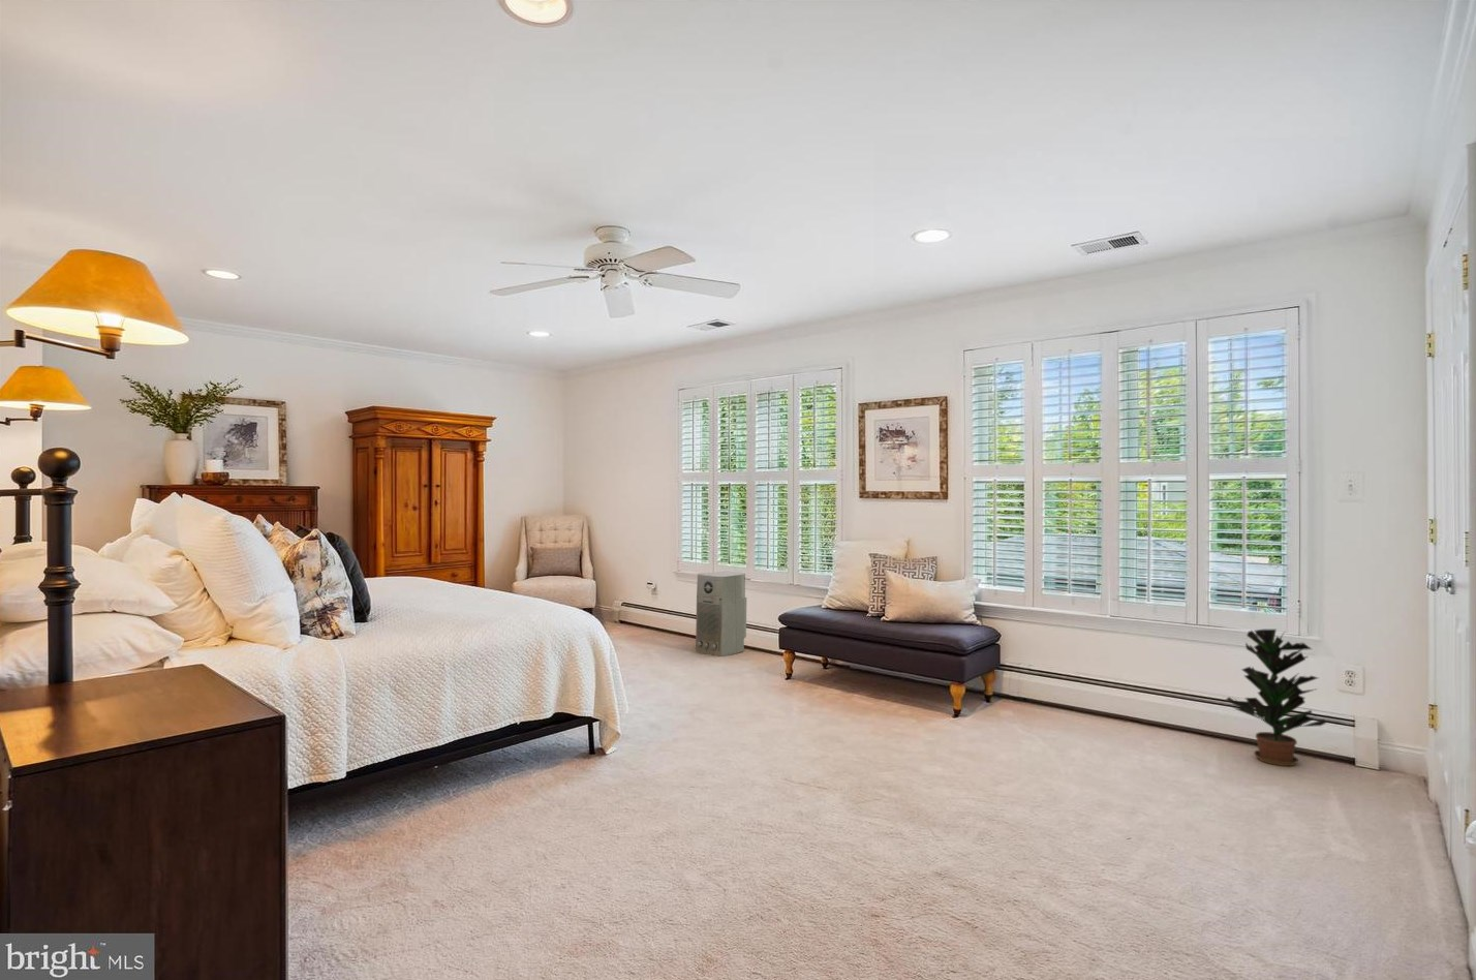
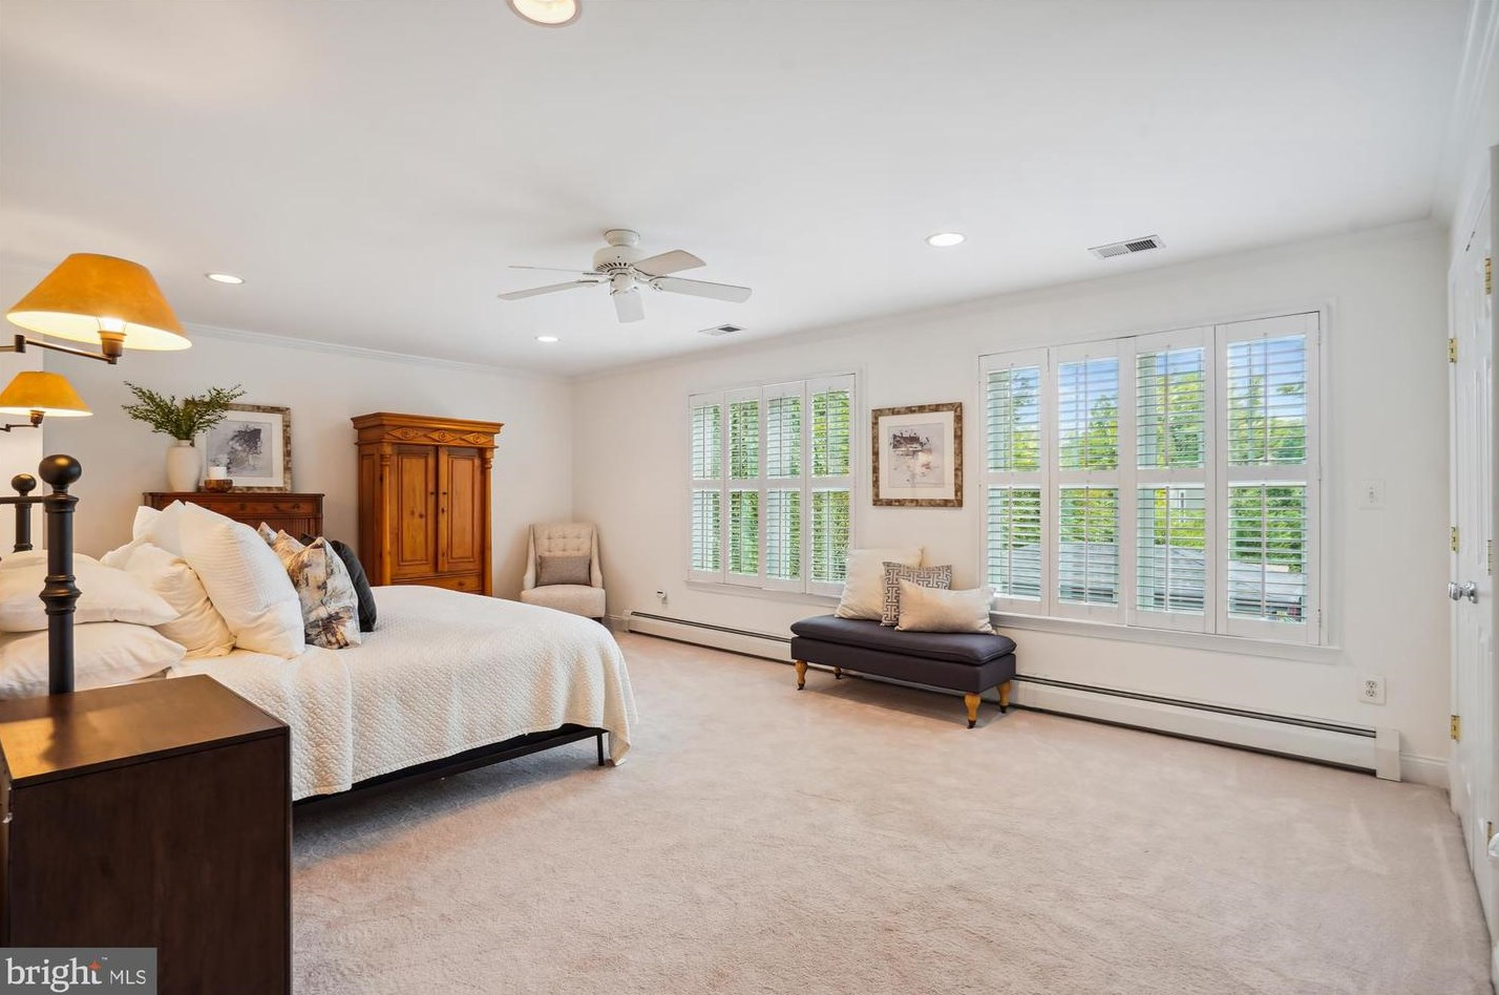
- air purifier [694,571,748,657]
- potted plant [1223,629,1327,767]
